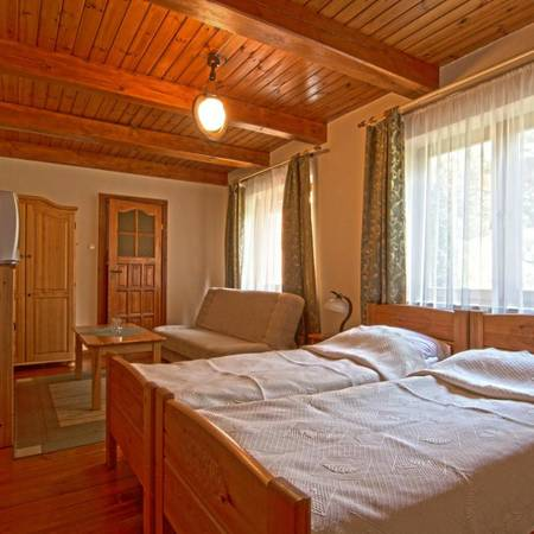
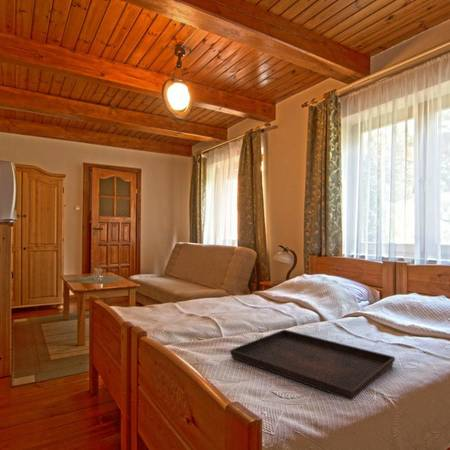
+ serving tray [229,329,396,401]
